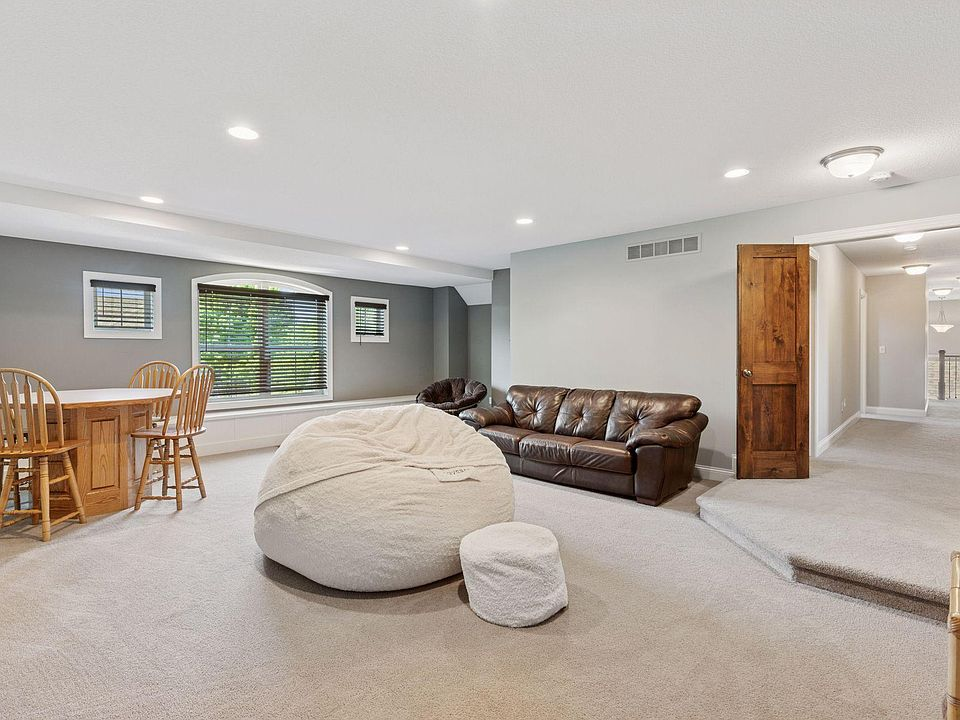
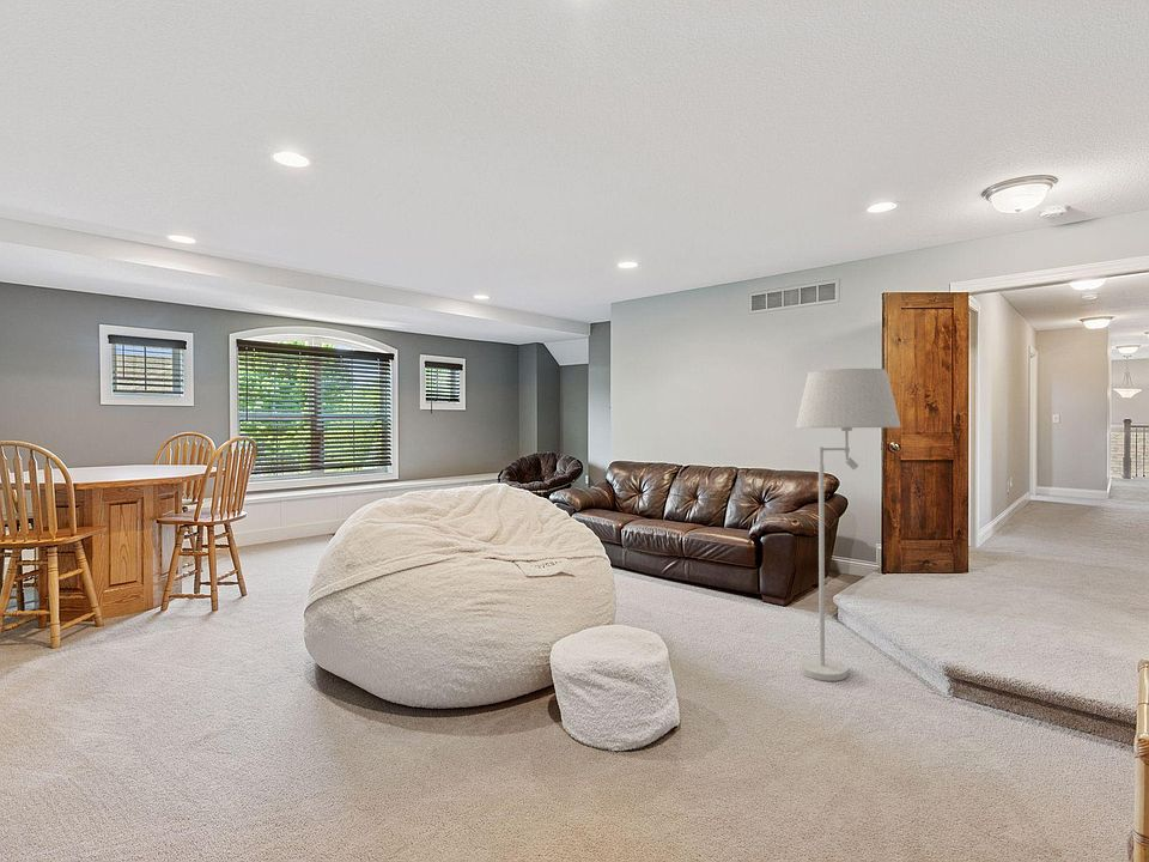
+ floor lamp [795,368,902,682]
